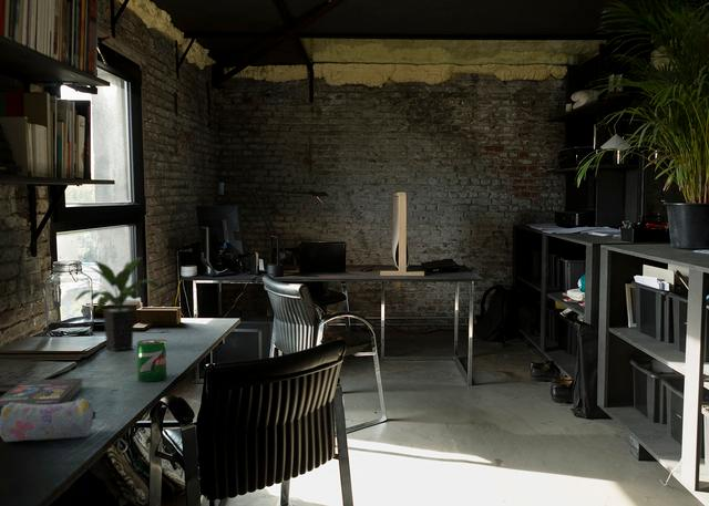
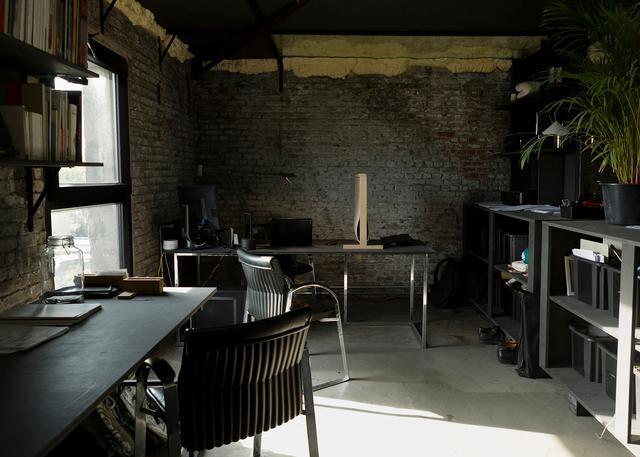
- potted plant [74,256,161,352]
- can [136,338,167,383]
- book [0,376,84,416]
- pencil case [0,396,96,443]
